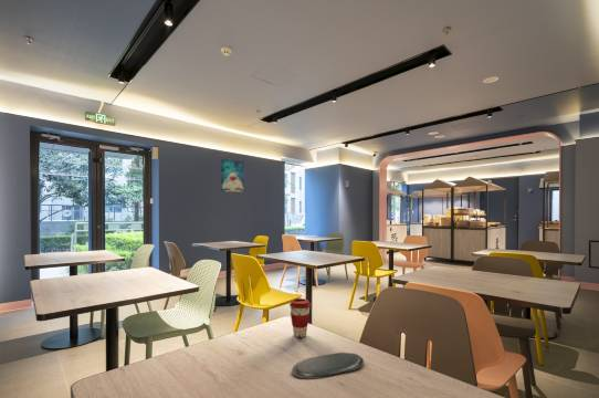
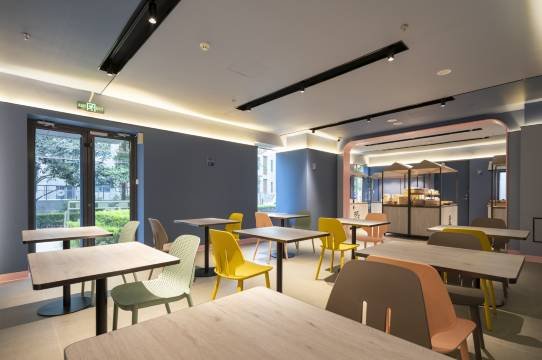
- coffee cup [288,297,312,338]
- wall art [220,158,244,192]
- oval tray [291,352,365,380]
